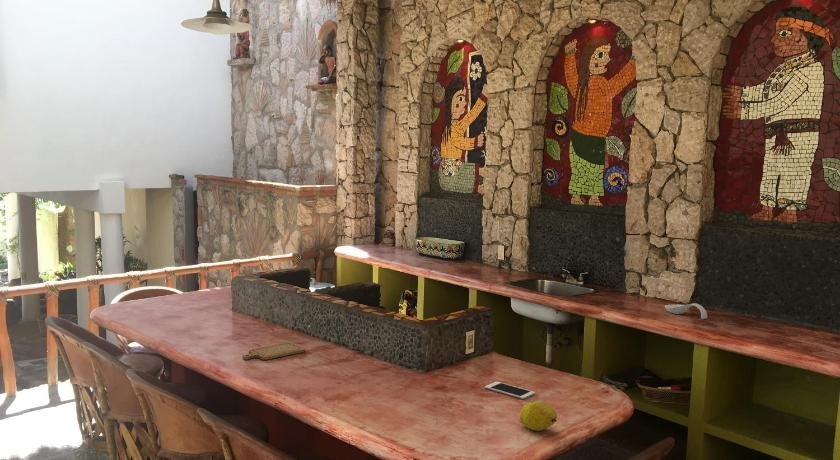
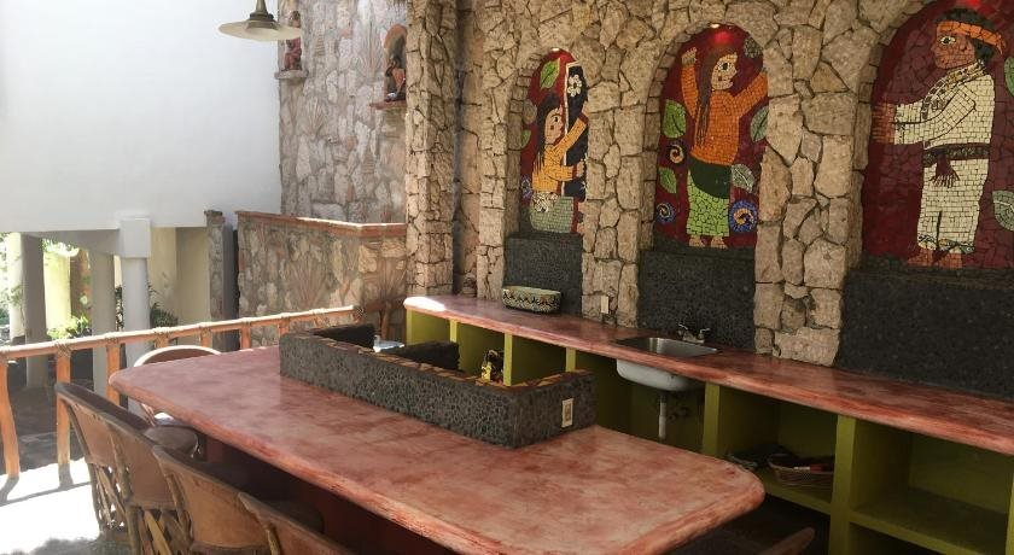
- fruit [519,400,558,432]
- chopping board [242,342,306,361]
- cell phone [484,381,536,400]
- spoon rest [664,302,708,320]
